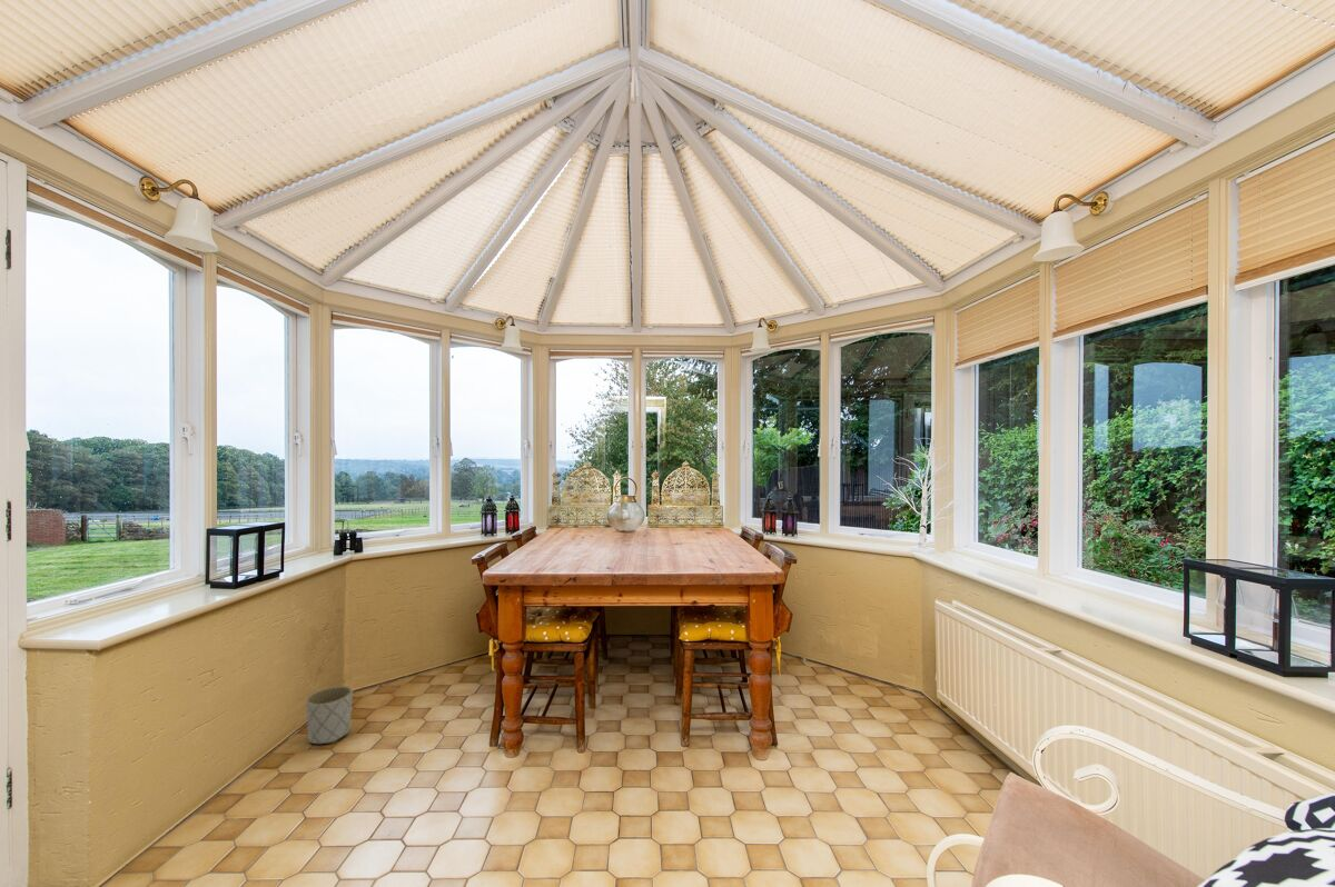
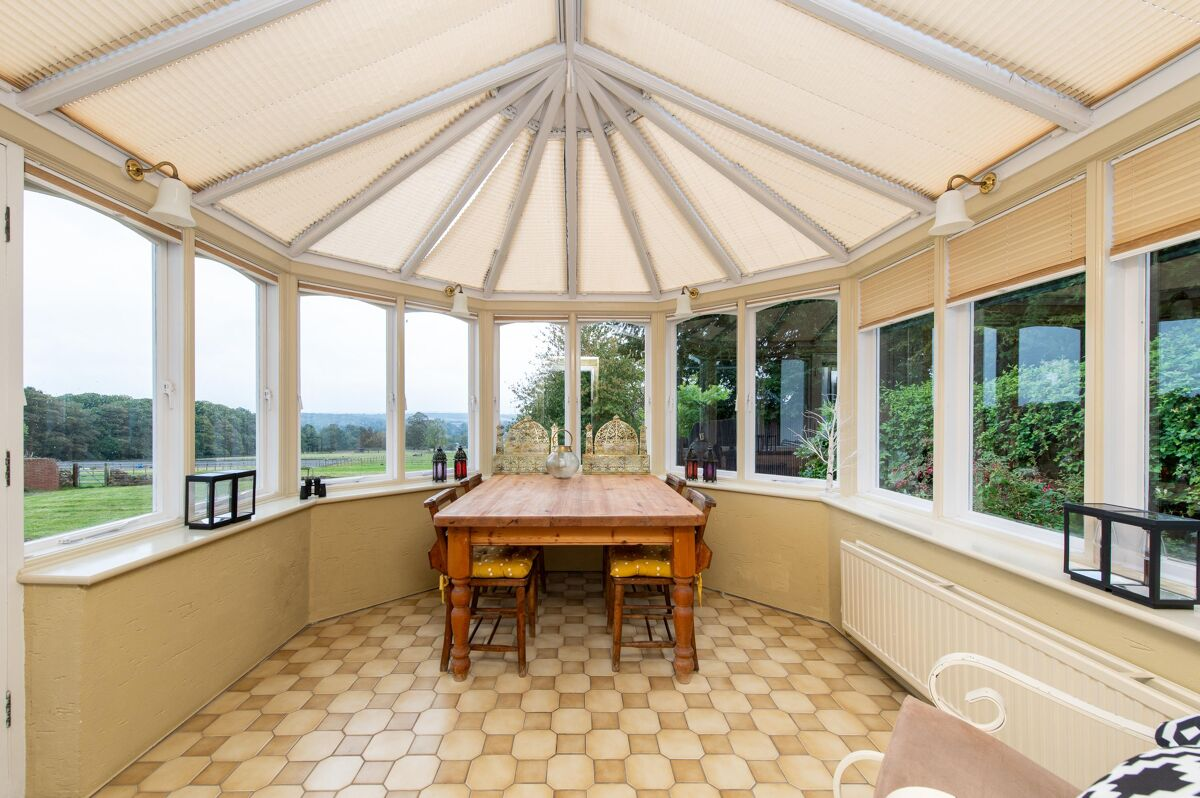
- planter [305,685,354,745]
